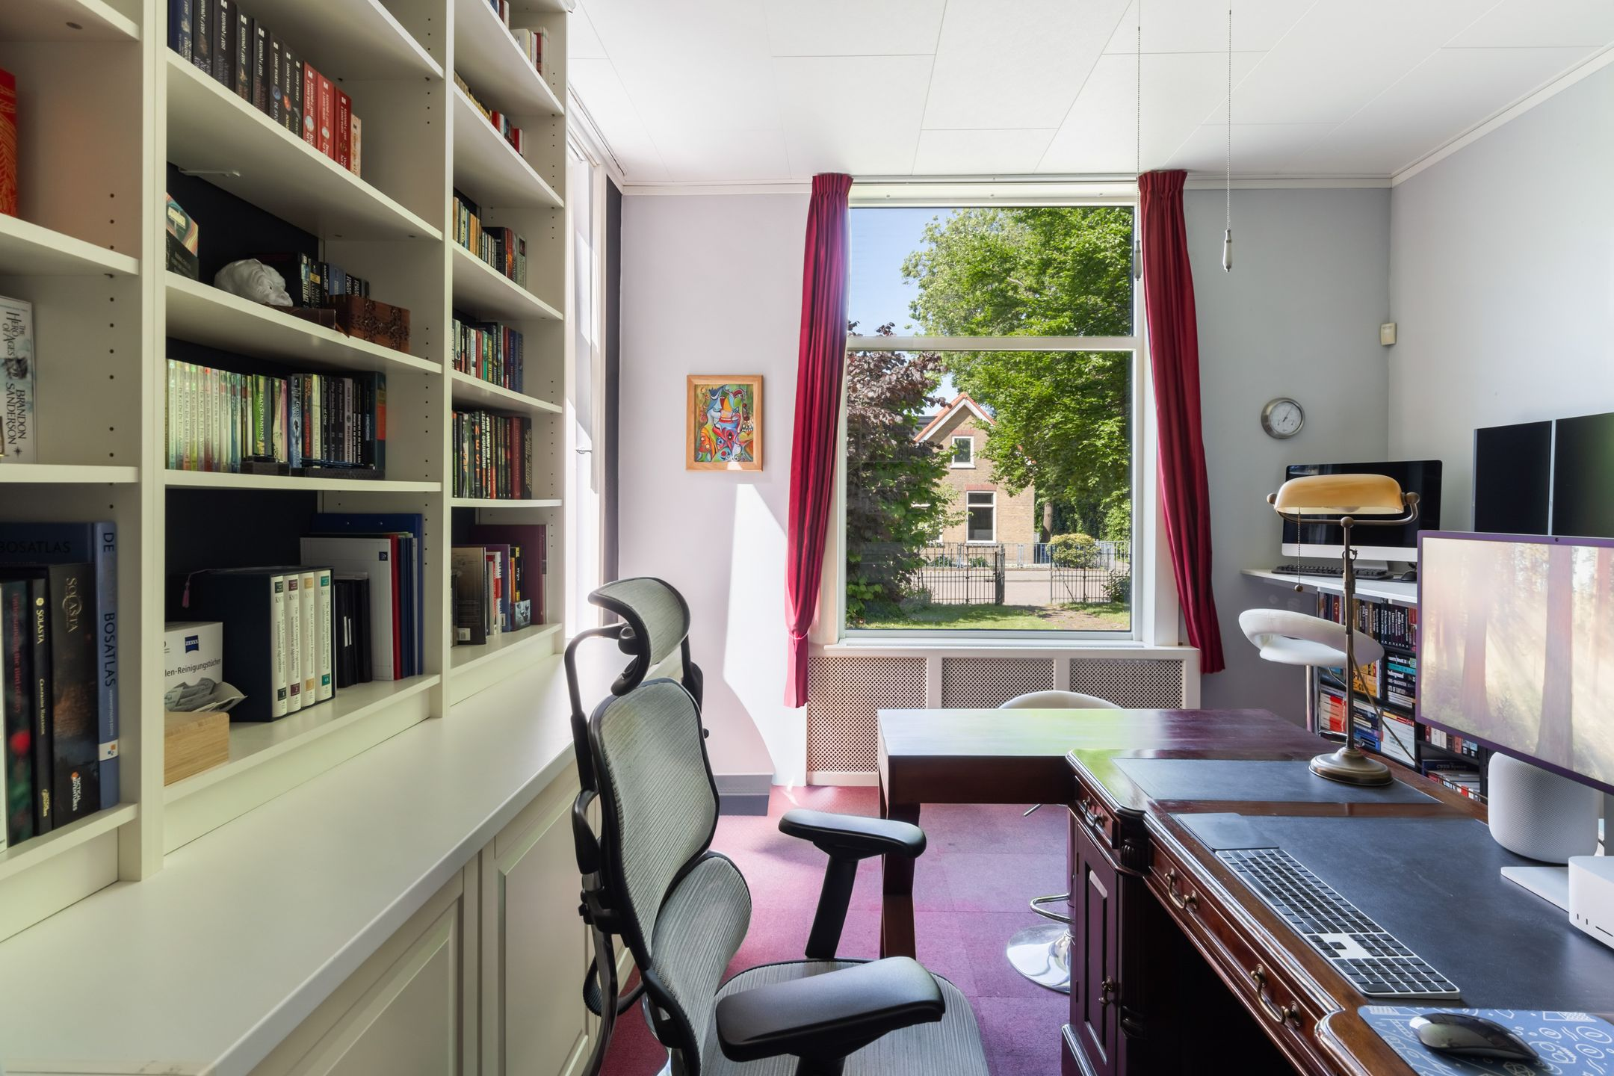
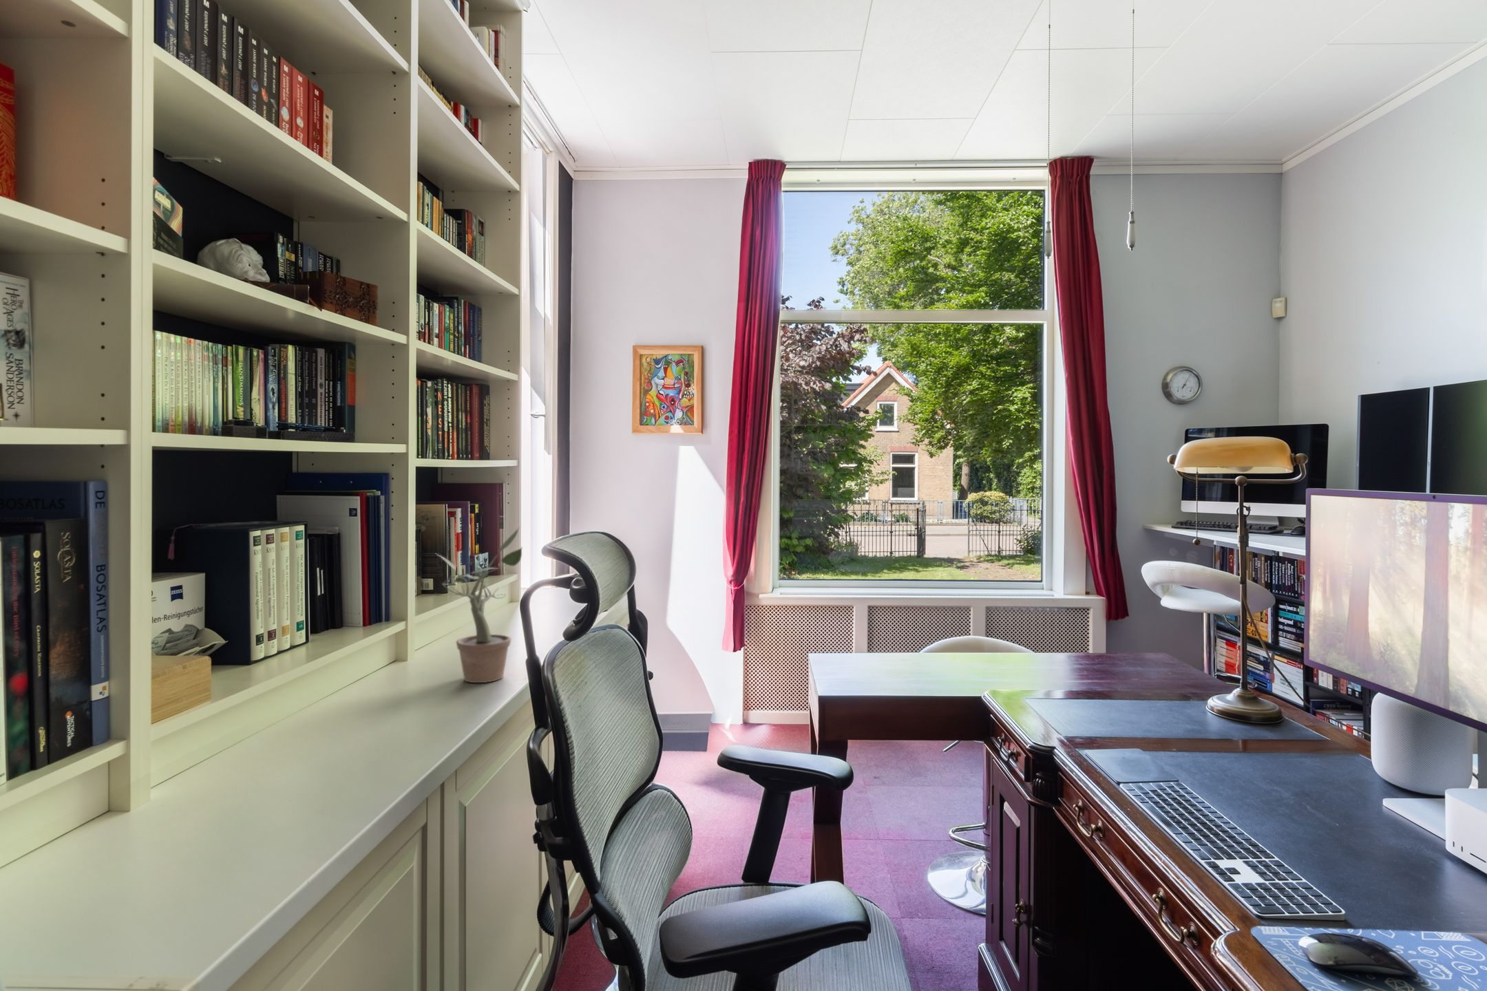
+ potted plant [435,525,523,684]
